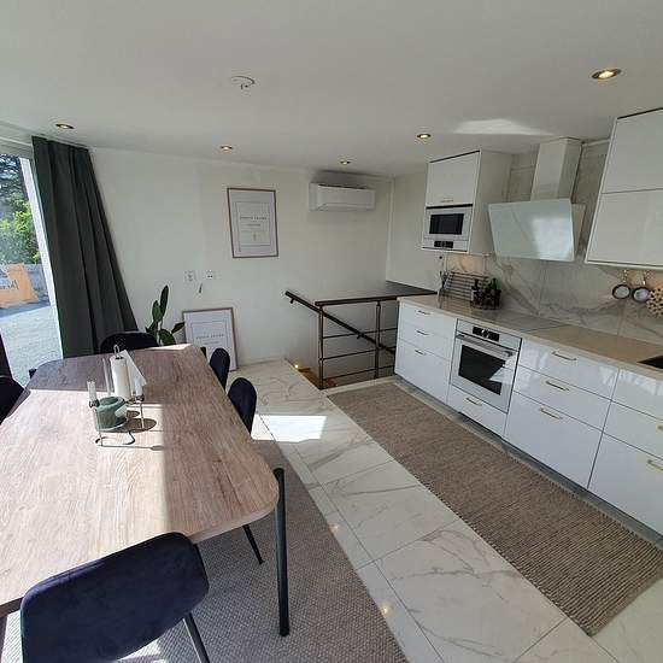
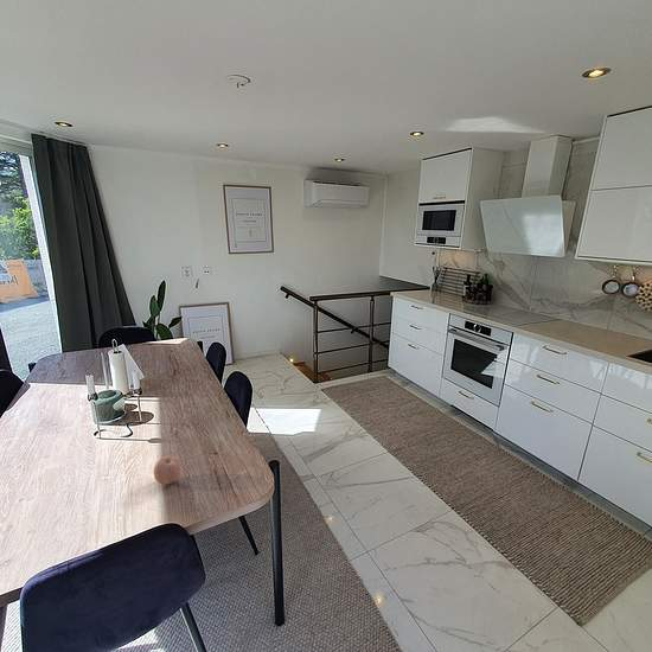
+ fruit [153,455,181,485]
